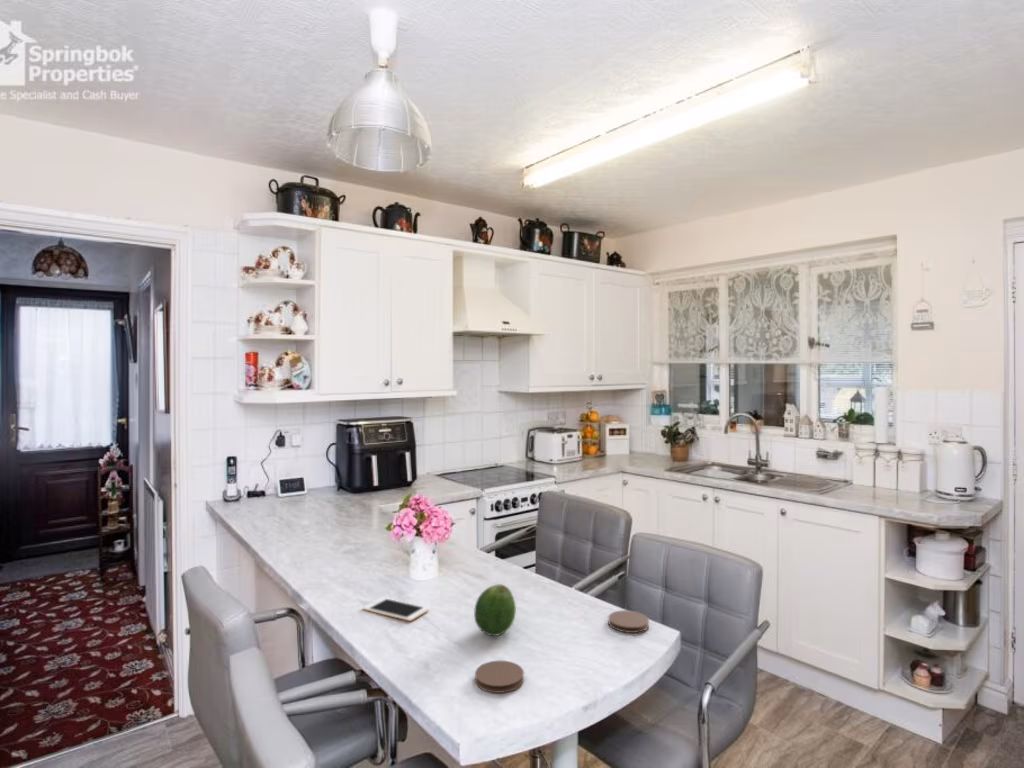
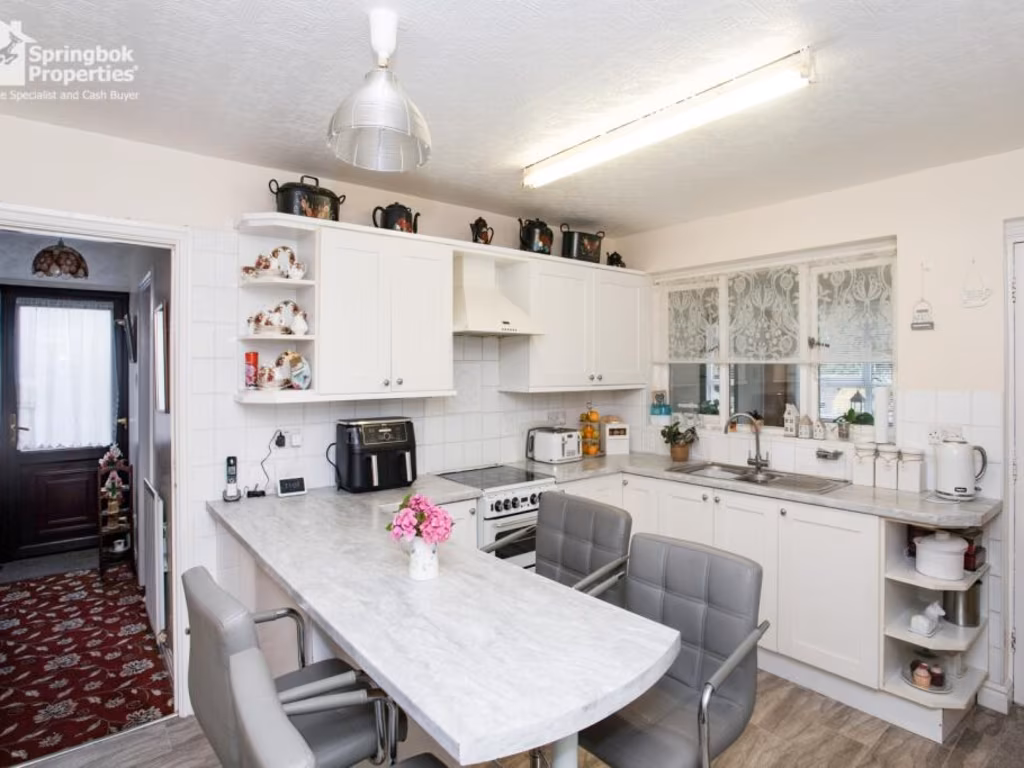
- coaster [474,660,525,694]
- coaster [607,609,650,634]
- fruit [473,583,517,637]
- cell phone [362,596,430,622]
